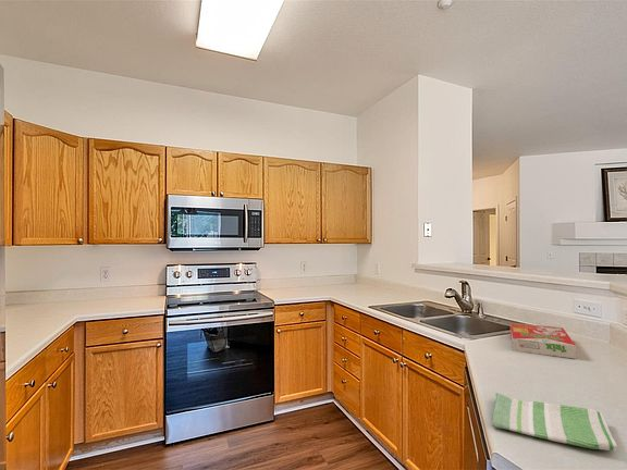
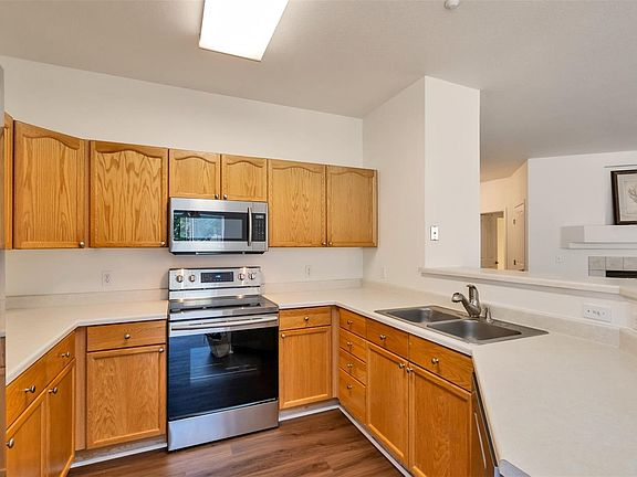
- dish towel [491,392,618,452]
- cereal box [509,322,577,360]
